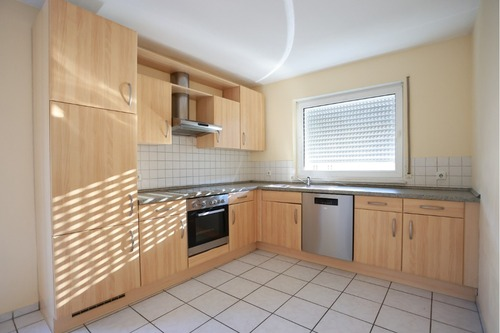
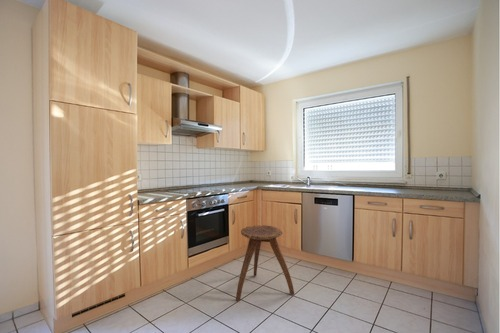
+ stool [235,224,295,302]
